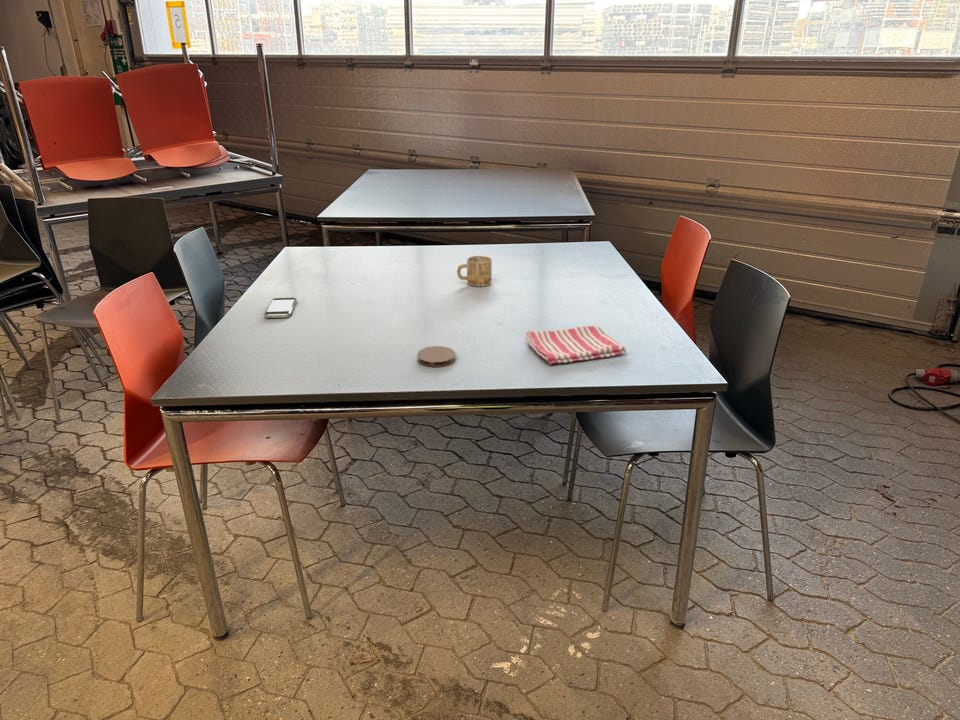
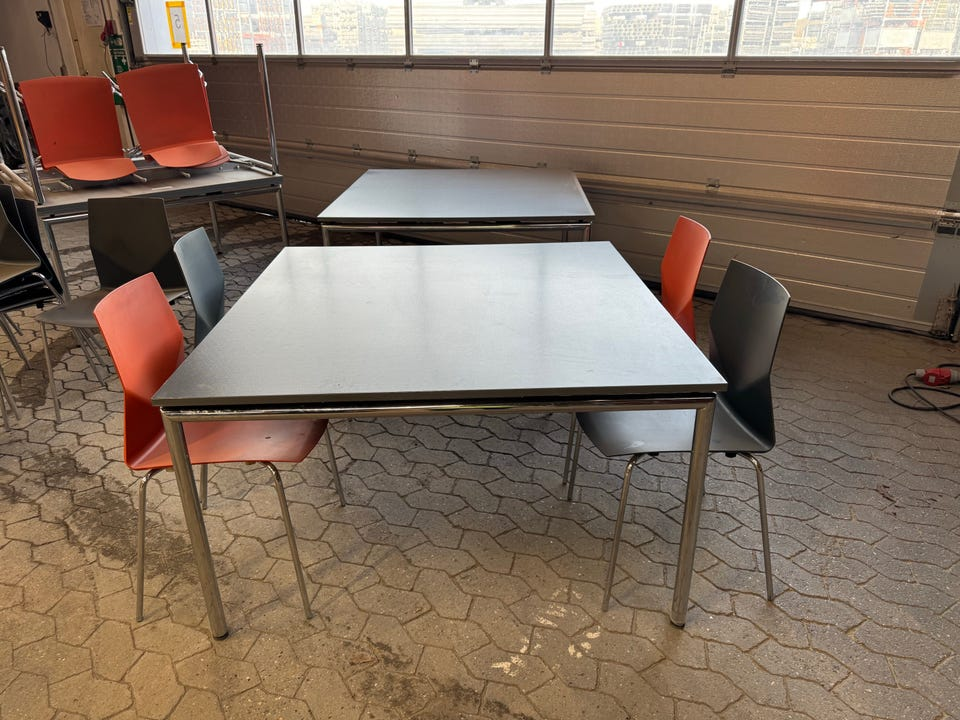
- coaster [416,345,456,368]
- smartphone [263,297,298,319]
- dish towel [524,325,628,365]
- mug [456,255,493,287]
